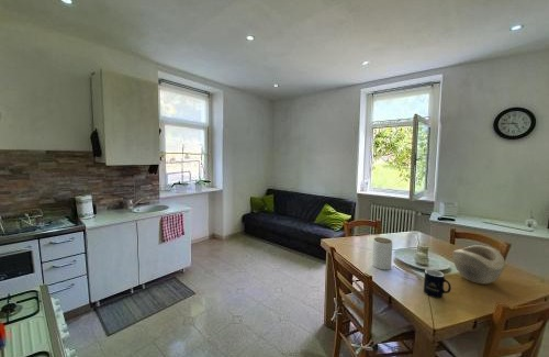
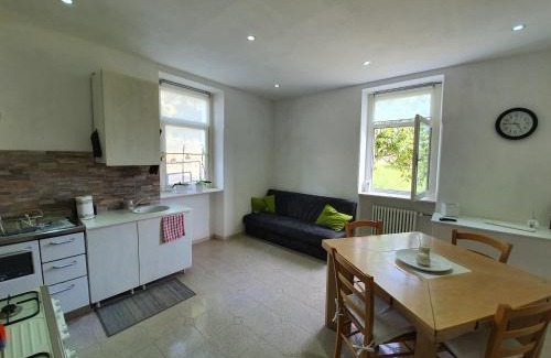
- decorative bowl [451,244,506,285]
- mug [423,268,452,299]
- jar [371,236,393,270]
